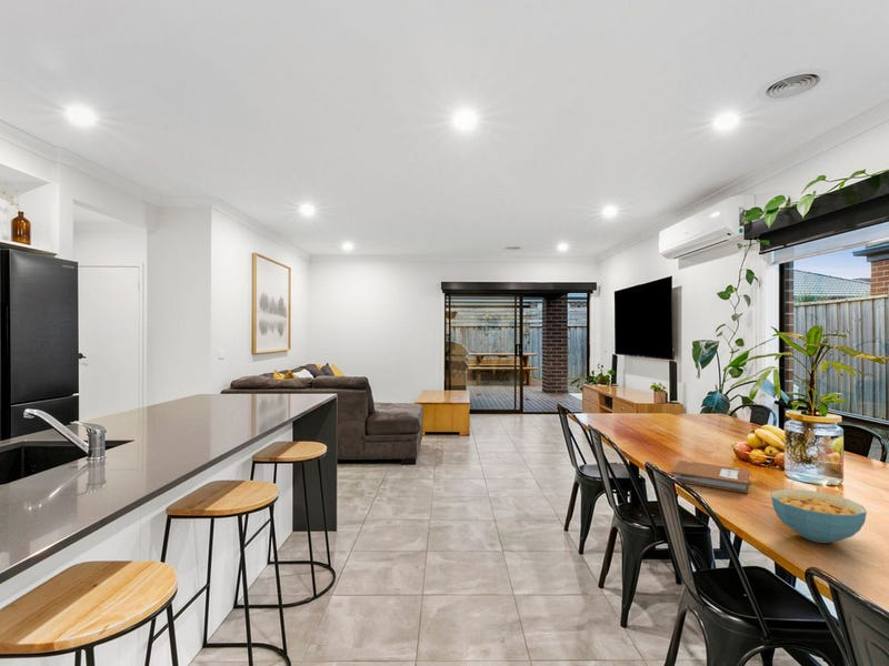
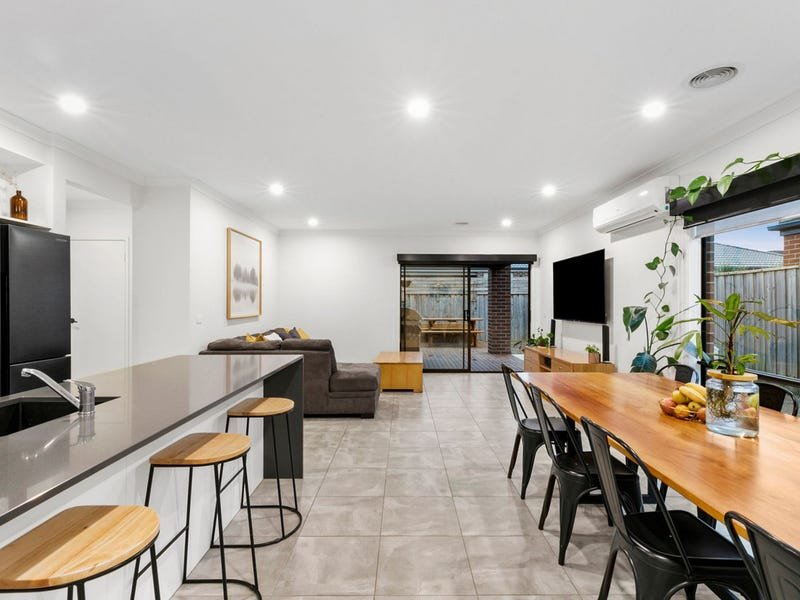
- cereal bowl [770,488,868,544]
- notebook [670,460,755,494]
